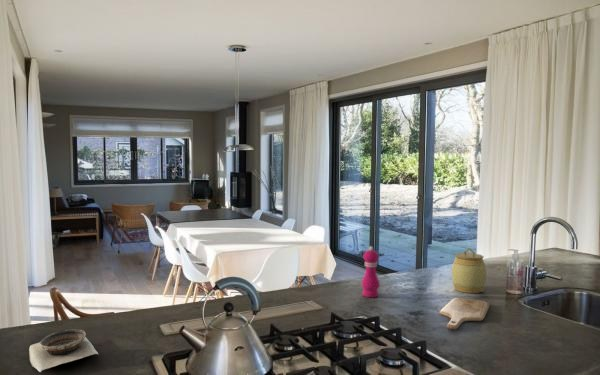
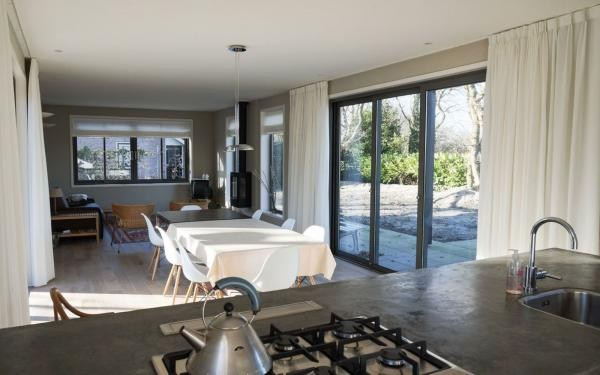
- pepper mill [361,245,381,298]
- bowl [28,328,99,373]
- jar [451,247,487,294]
- cutting board [439,297,491,330]
